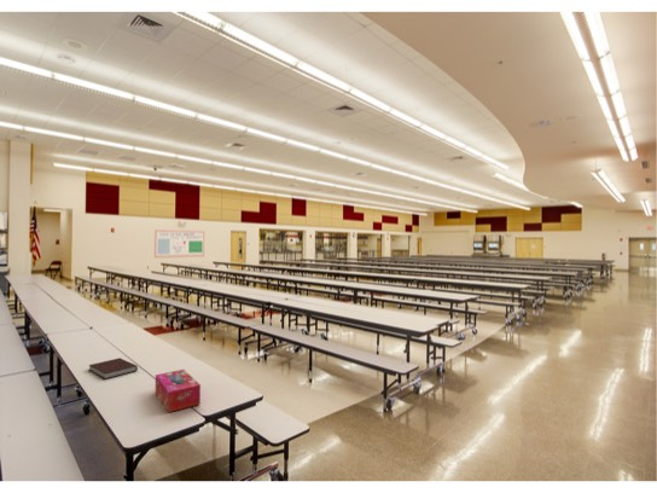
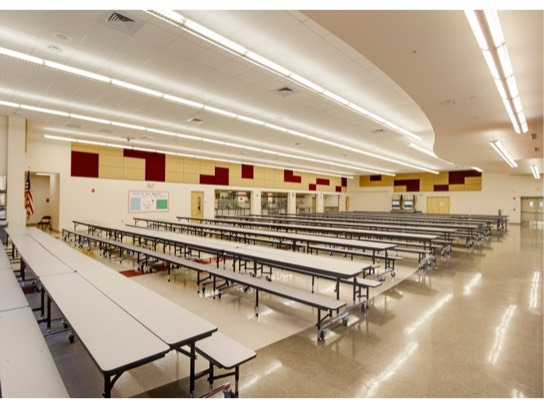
- notebook [87,356,139,379]
- tissue box [155,369,202,413]
